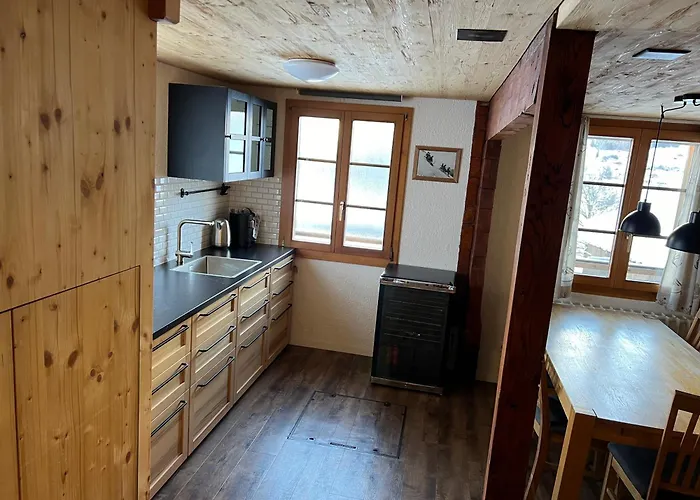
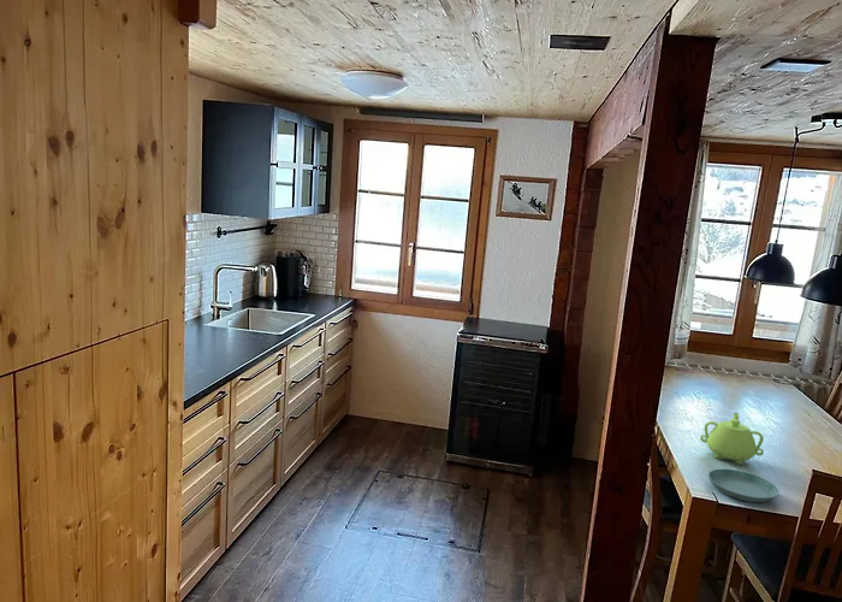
+ teapot [699,412,765,466]
+ saucer [707,468,781,503]
